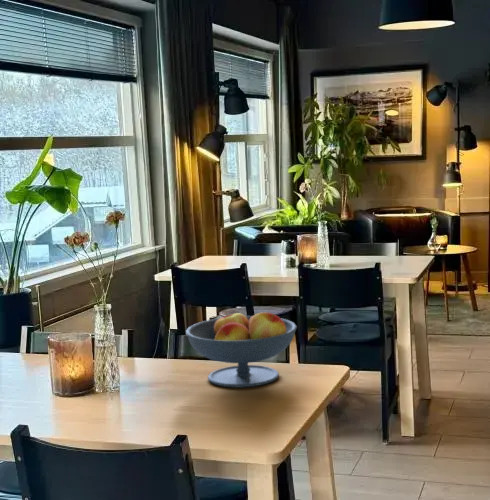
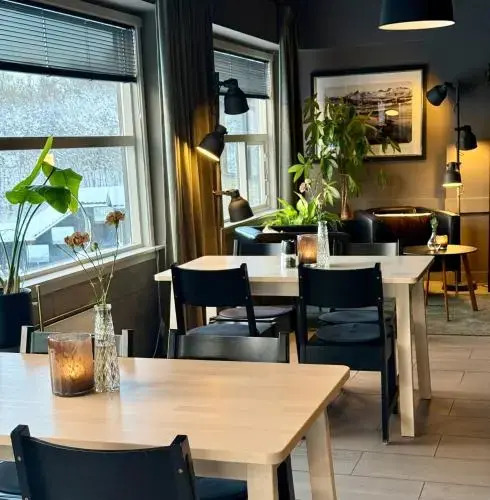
- fruit bowl [185,310,298,389]
